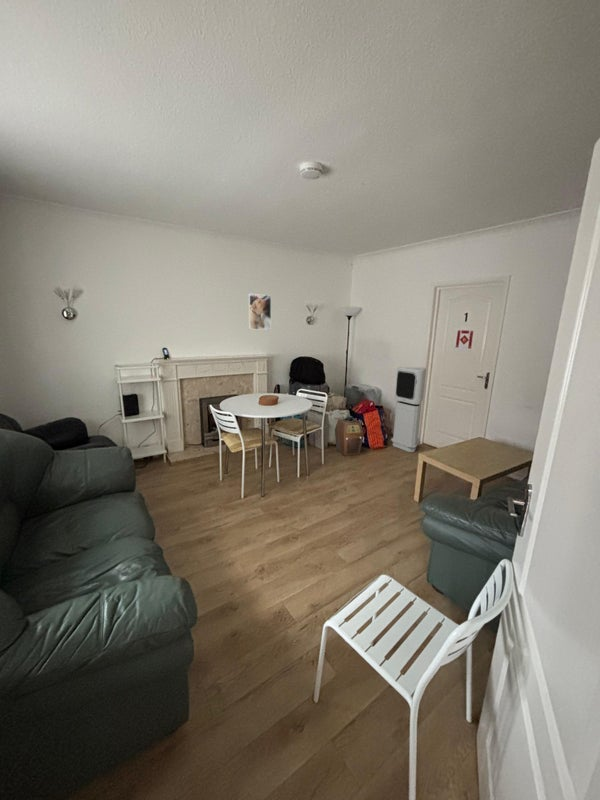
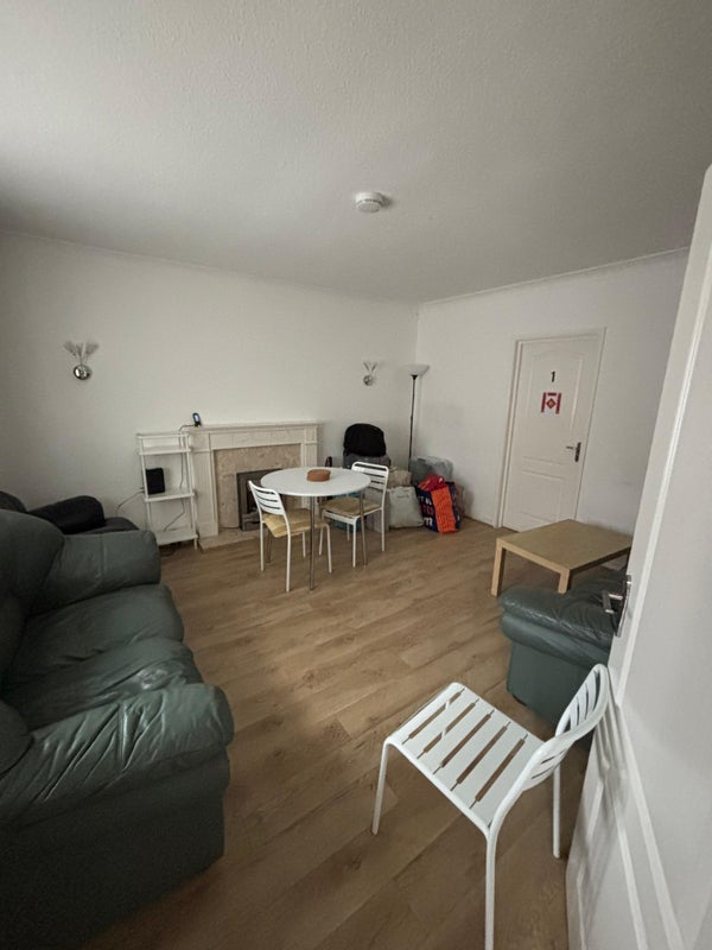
- speaker [334,415,365,457]
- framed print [247,292,272,331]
- air purifier [390,366,427,453]
